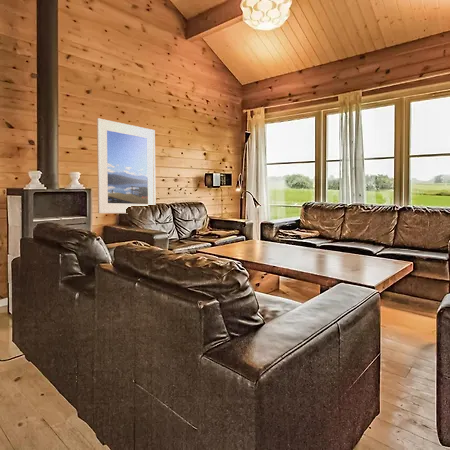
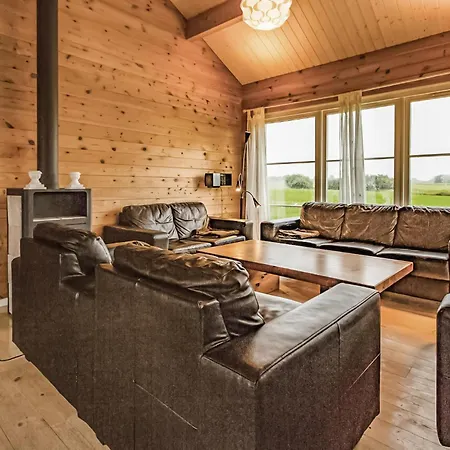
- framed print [96,117,157,214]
